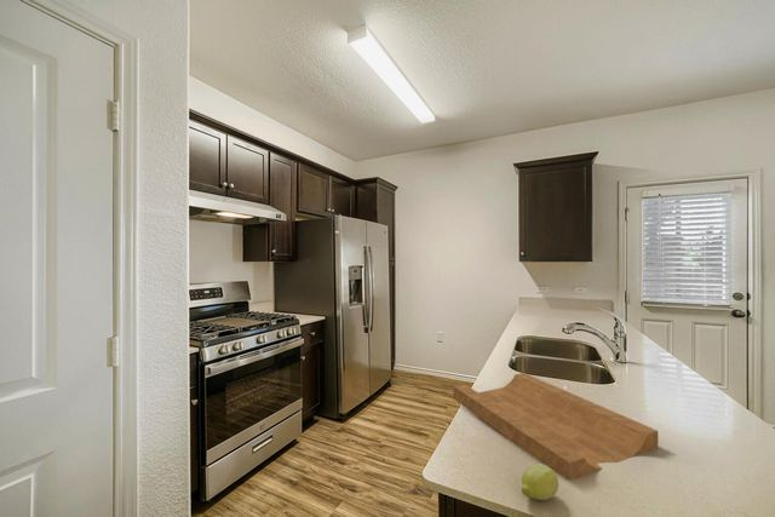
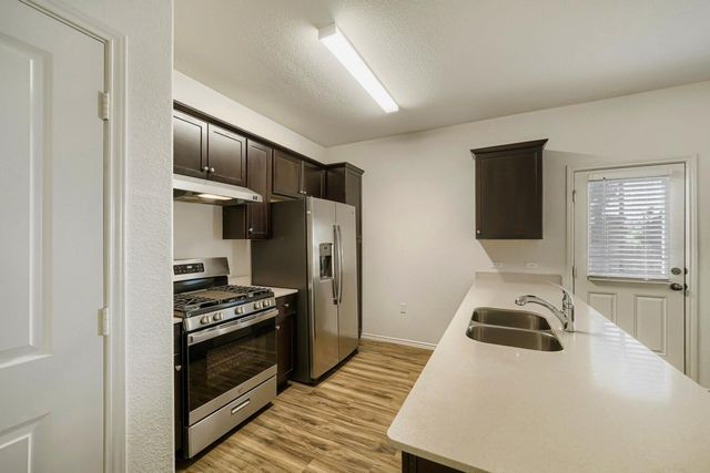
- cutting board [453,372,659,482]
- fruit [521,463,559,501]
